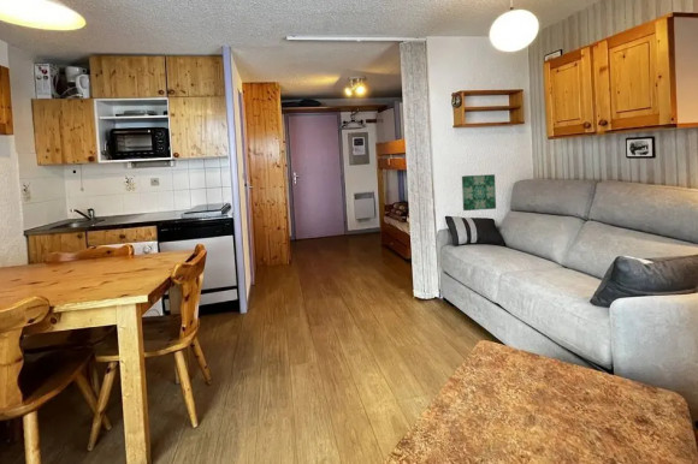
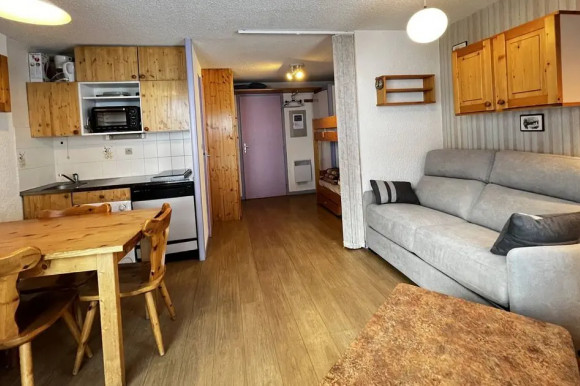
- wall art [461,173,497,212]
